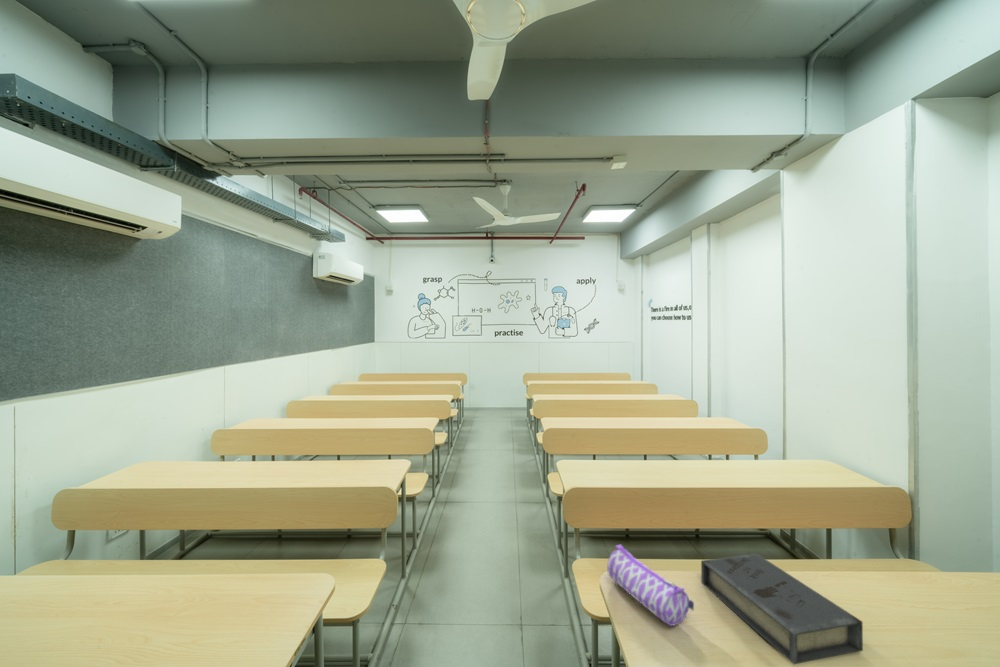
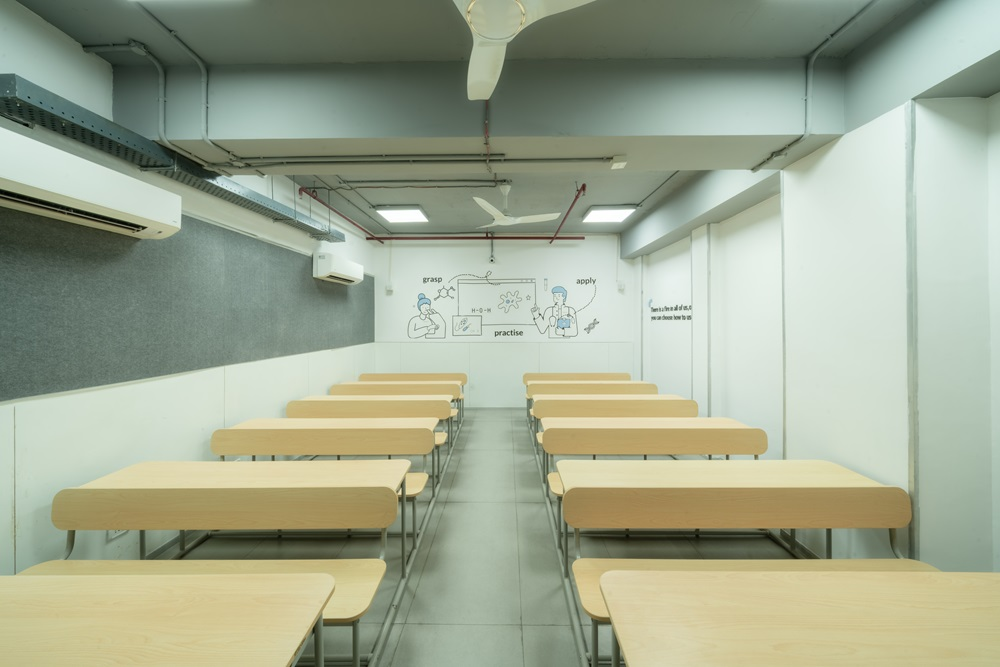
- book [700,553,864,665]
- pencil case [606,544,695,627]
